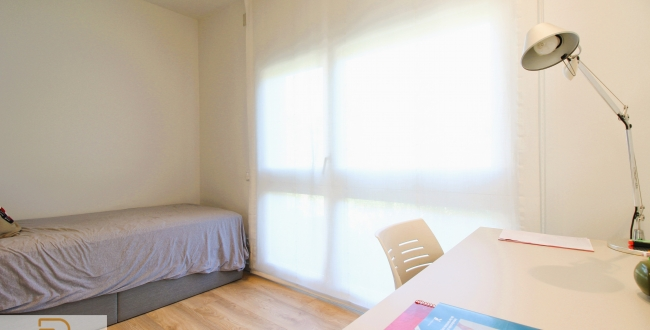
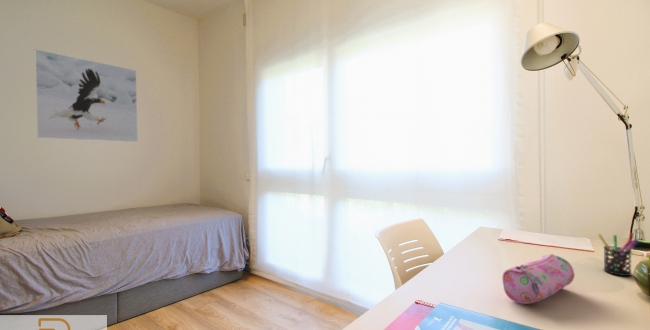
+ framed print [34,48,139,143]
+ pencil case [502,253,575,305]
+ pen holder [597,232,641,277]
